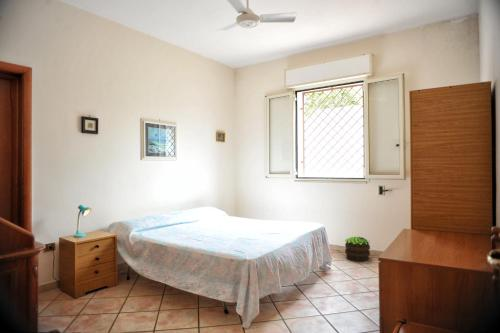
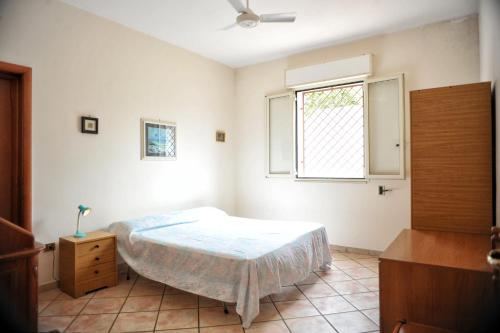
- potted plant [344,236,371,263]
